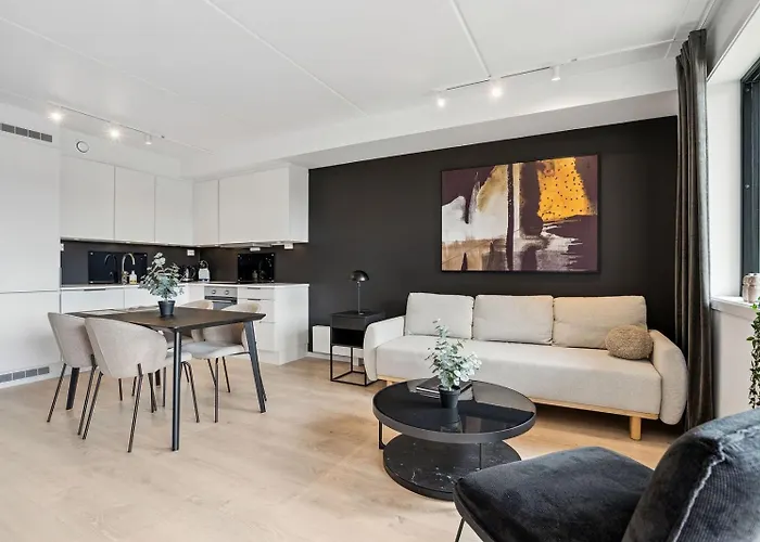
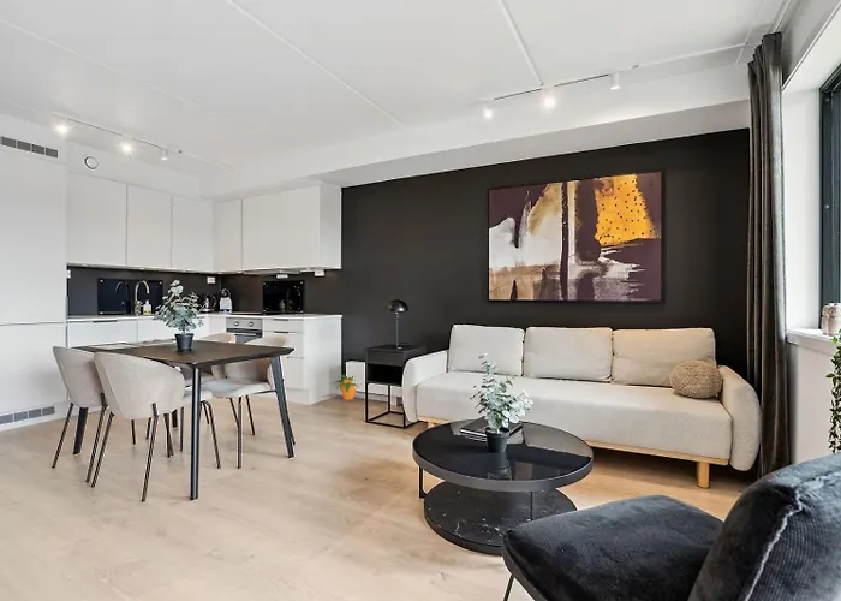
+ potted plant [333,373,360,400]
